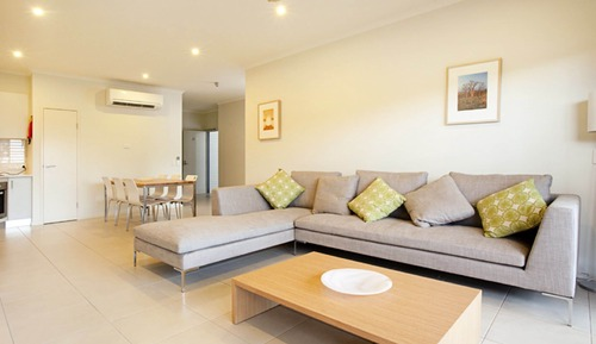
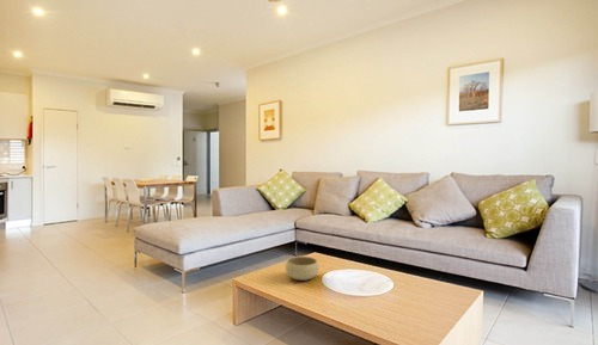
+ bowl [285,255,321,282]
